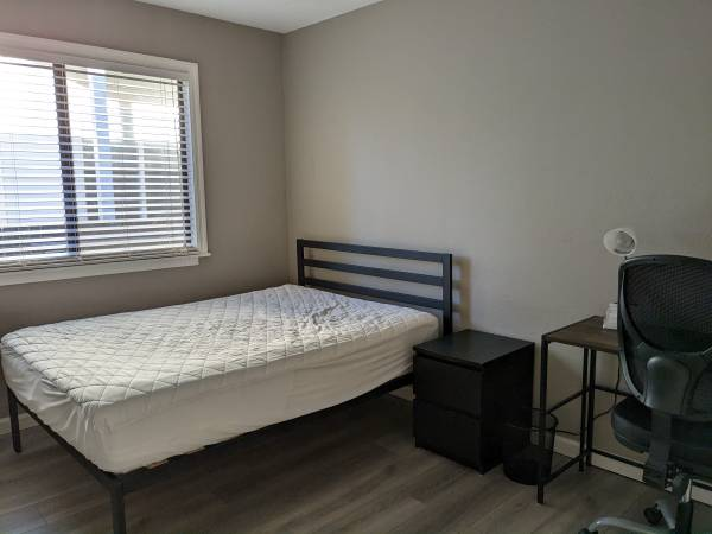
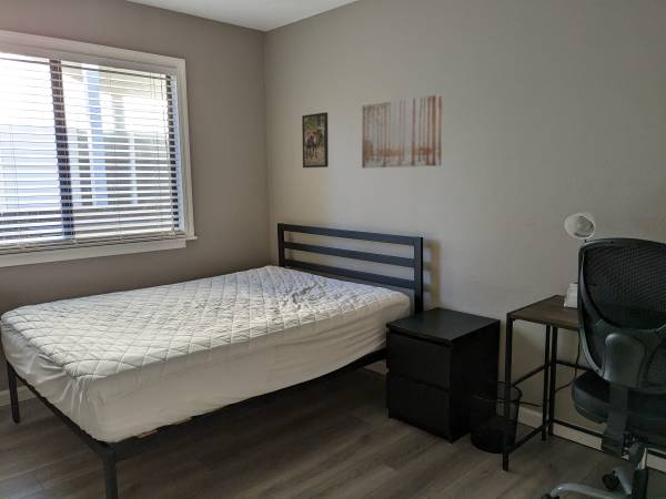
+ wall art [361,93,444,169]
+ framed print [301,111,330,169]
